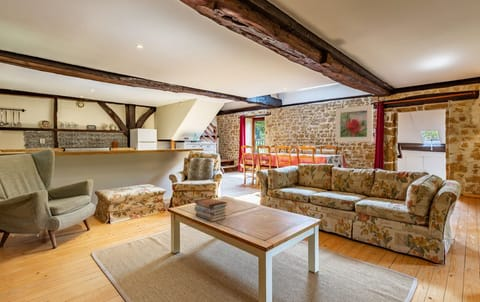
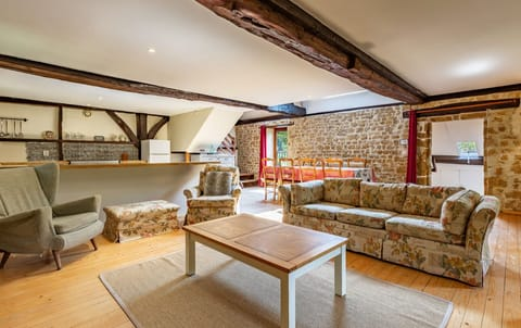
- book stack [194,197,229,223]
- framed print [334,104,374,143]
